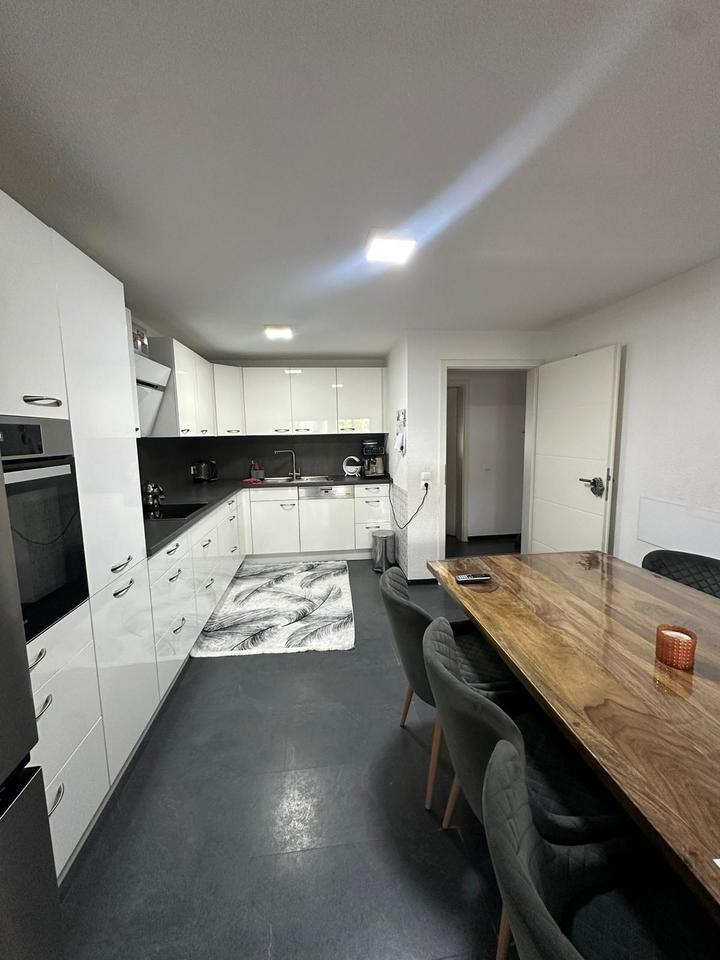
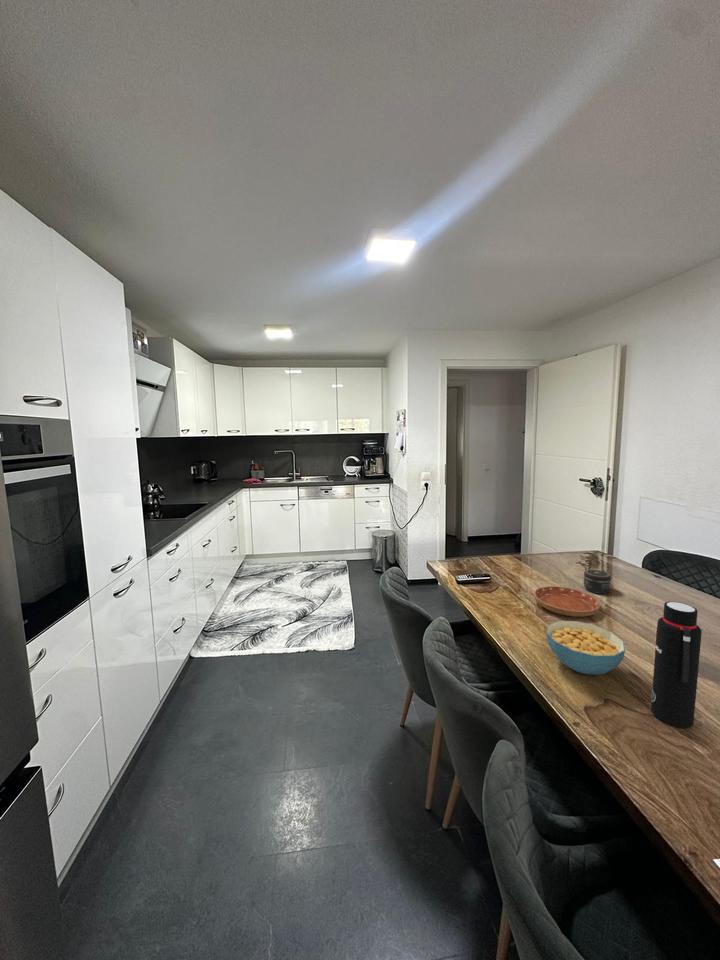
+ saucer [533,585,601,618]
+ jar [583,568,612,595]
+ water bottle [650,601,703,729]
+ cereal bowl [546,620,626,675]
